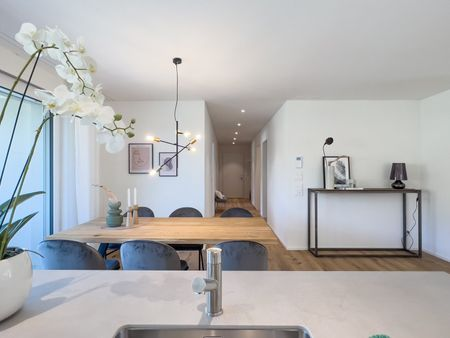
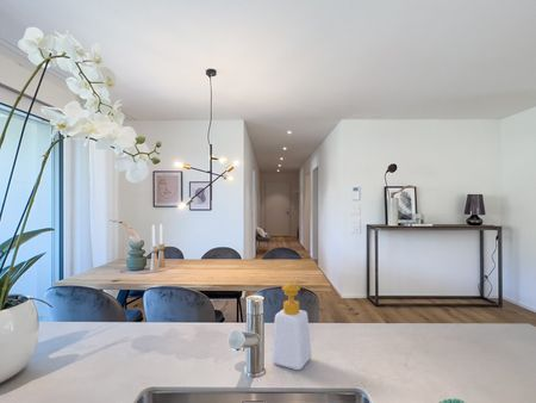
+ soap bottle [270,280,312,371]
